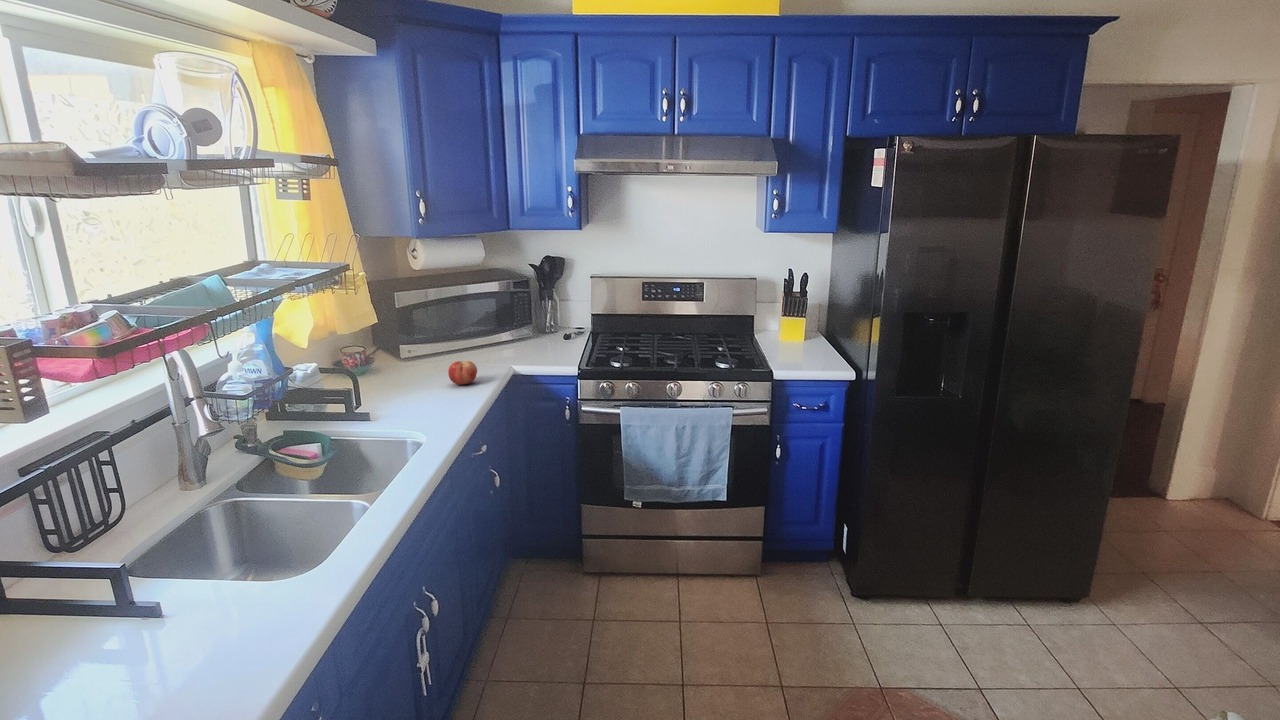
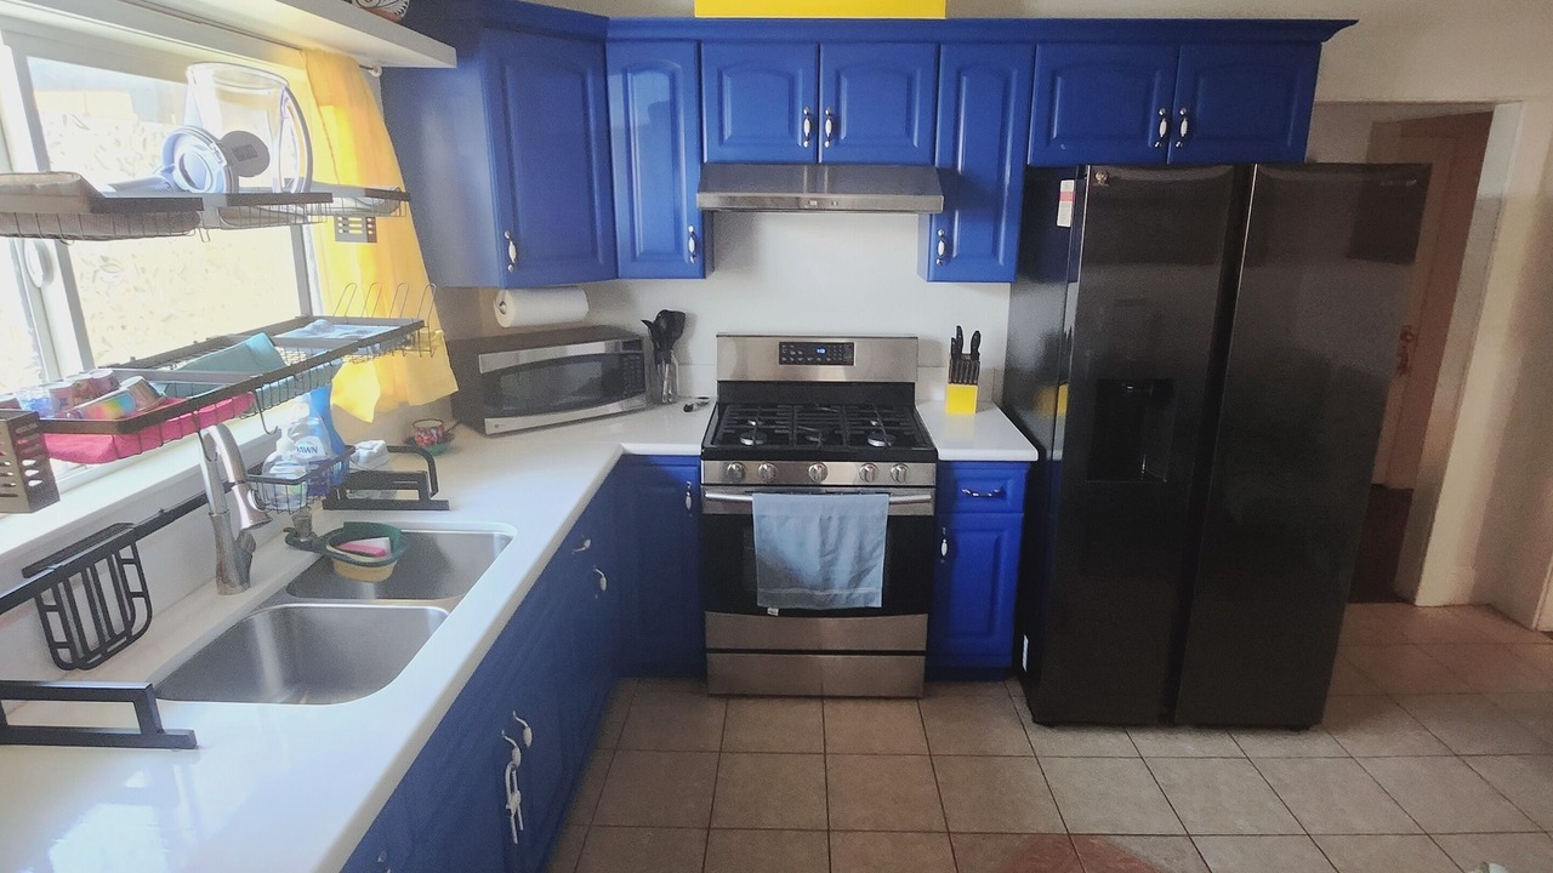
- fruit [447,360,478,386]
